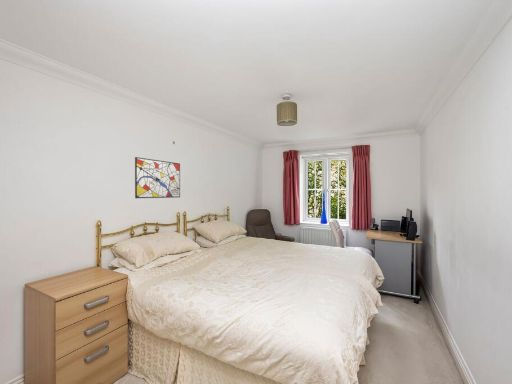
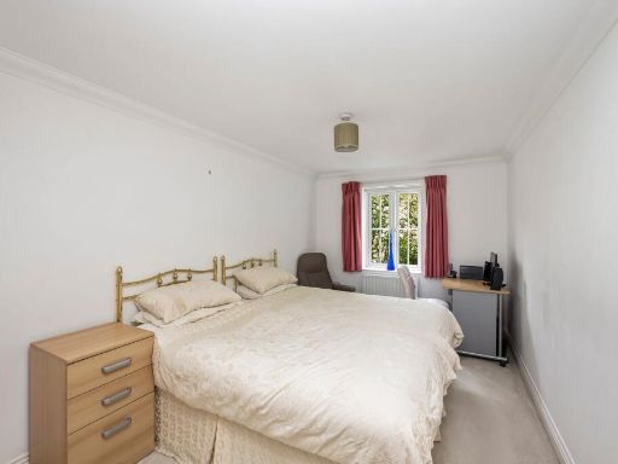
- wall art [134,156,181,199]
